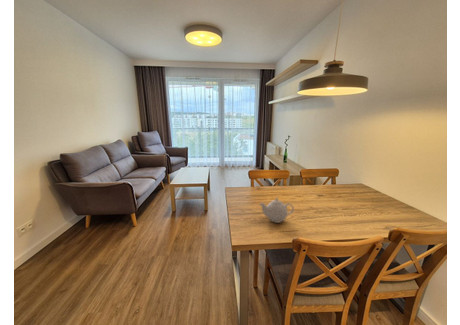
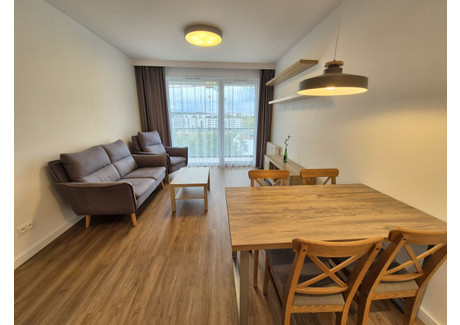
- teapot [259,197,295,224]
